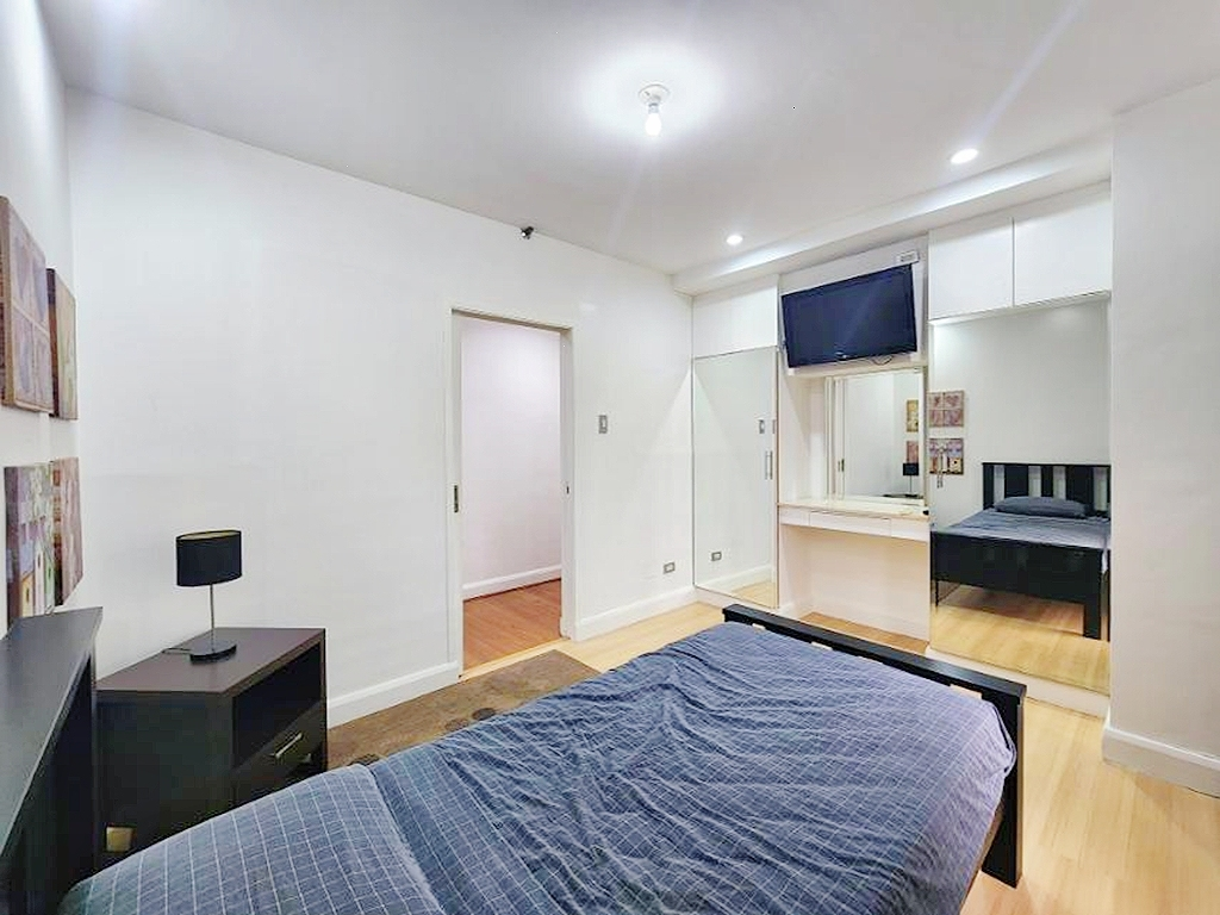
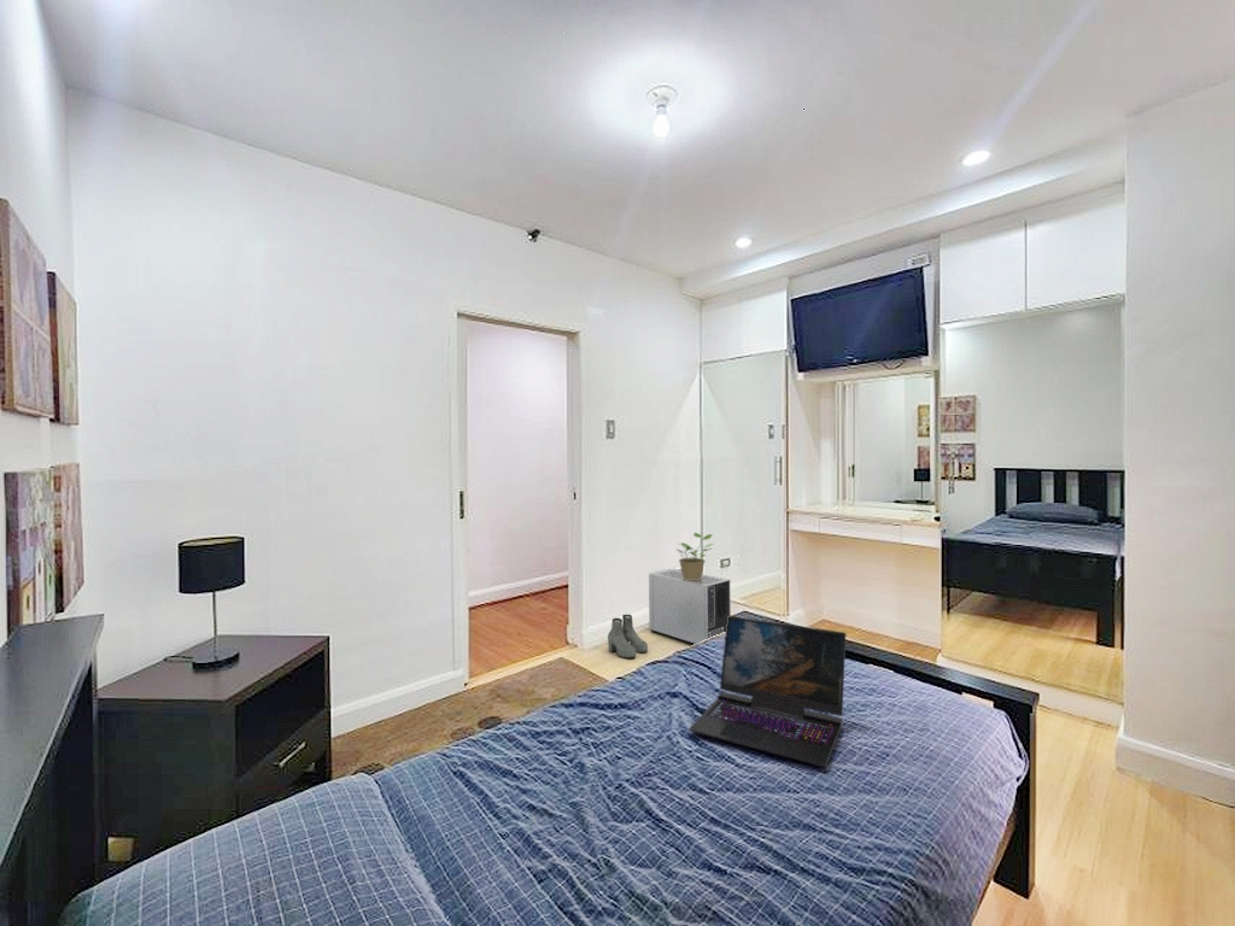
+ boots [607,614,649,660]
+ air purifier [648,568,732,645]
+ laptop [687,615,847,768]
+ potted plant [675,532,714,580]
